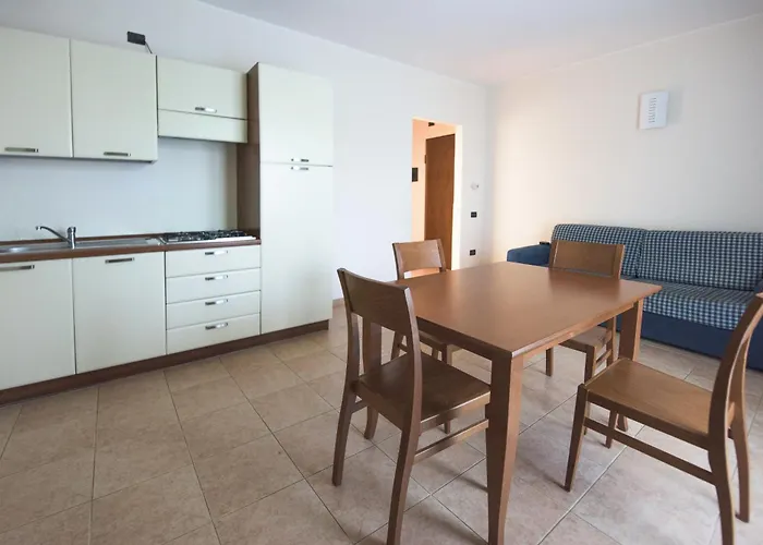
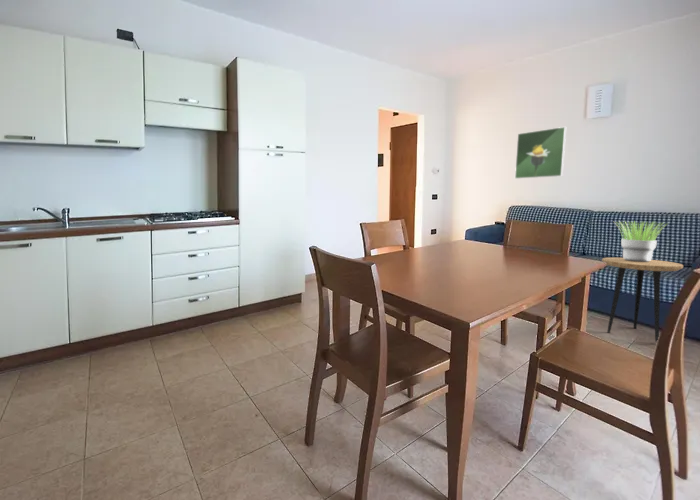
+ side table [601,257,684,343]
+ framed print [514,126,567,180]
+ potted plant [614,219,669,262]
